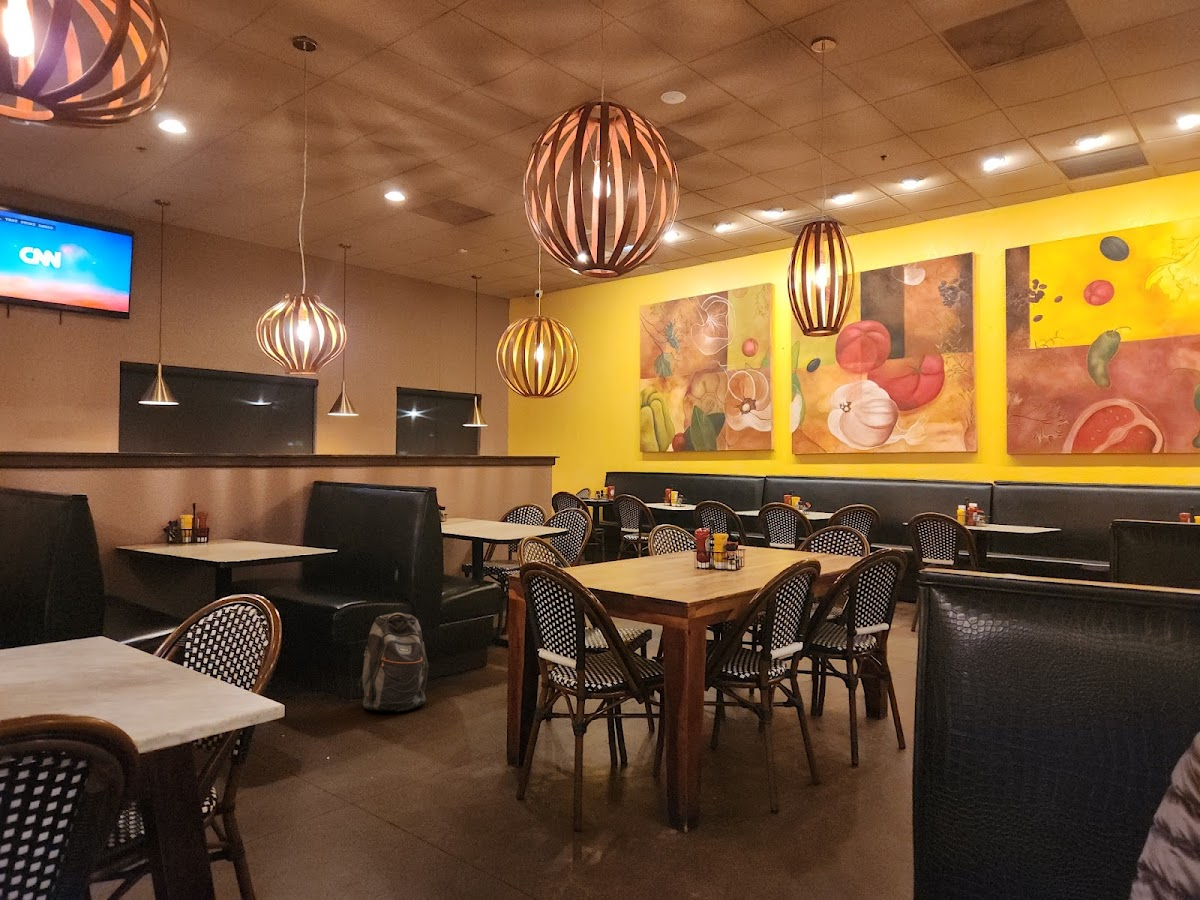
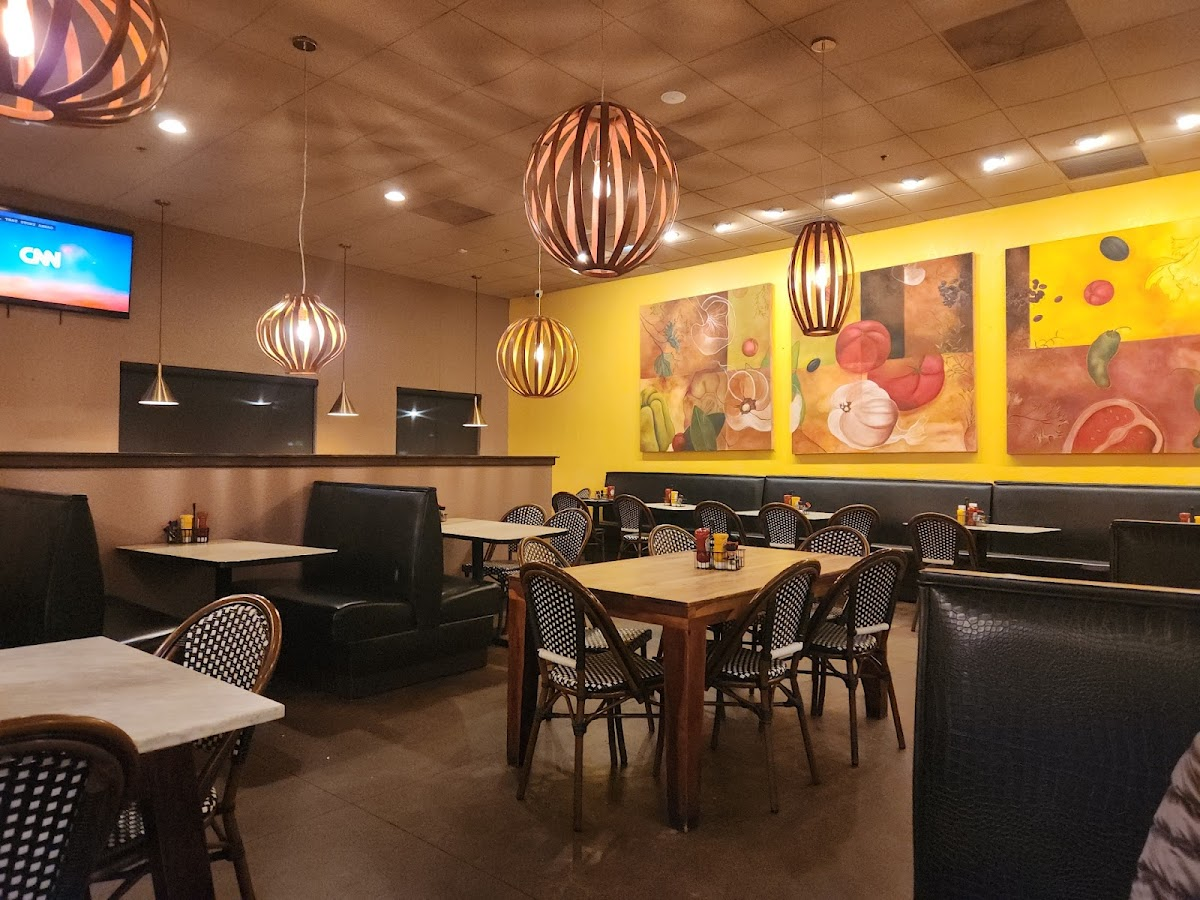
- backpack [357,611,429,714]
